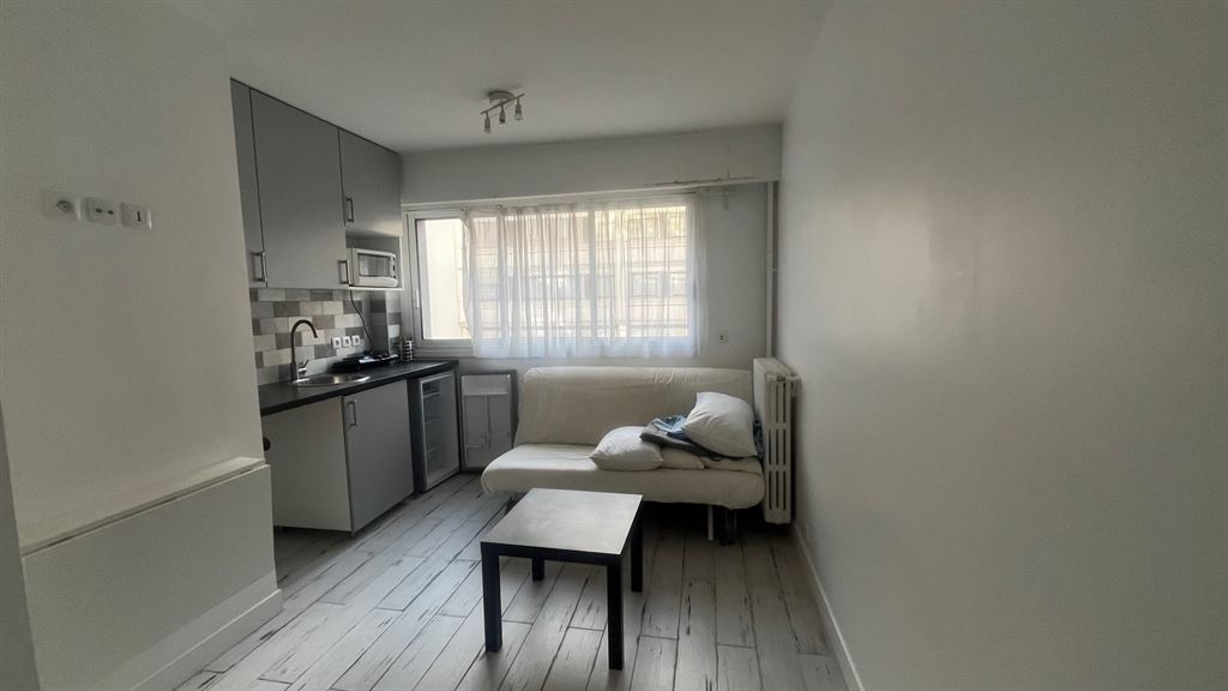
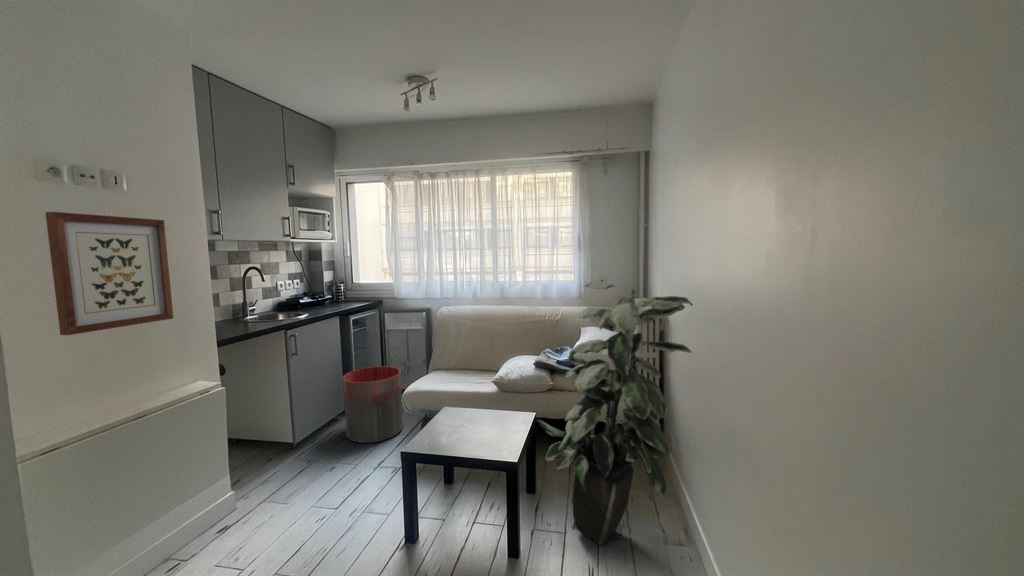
+ trash can [342,365,404,444]
+ wall art [44,211,174,336]
+ indoor plant [536,280,694,547]
